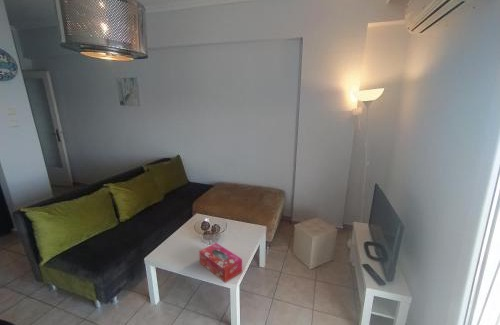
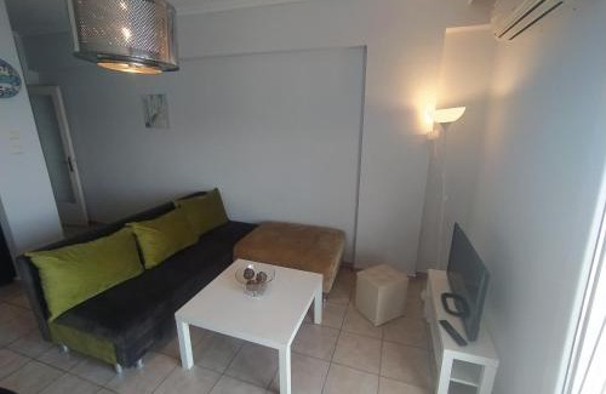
- tissue box [198,242,243,284]
